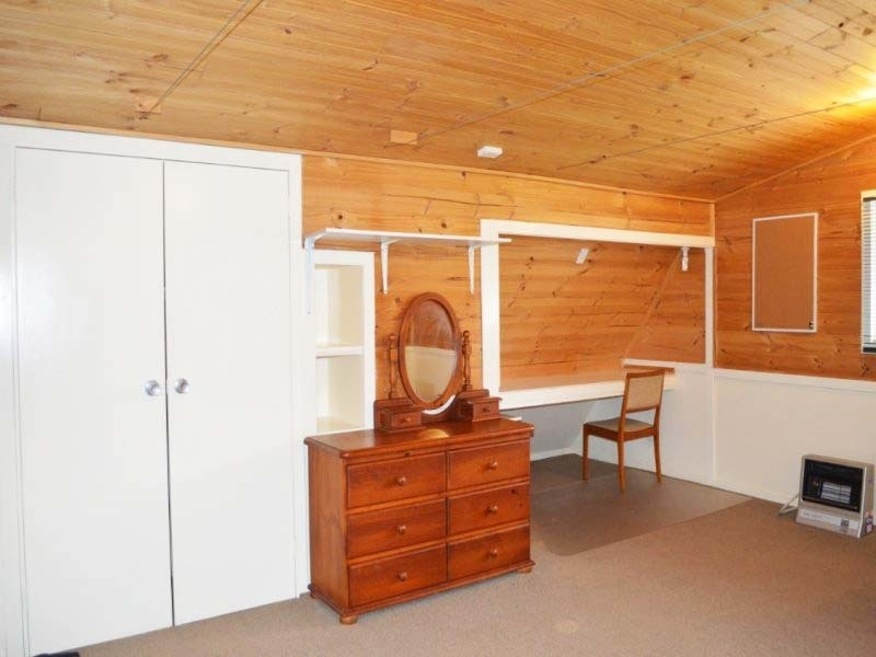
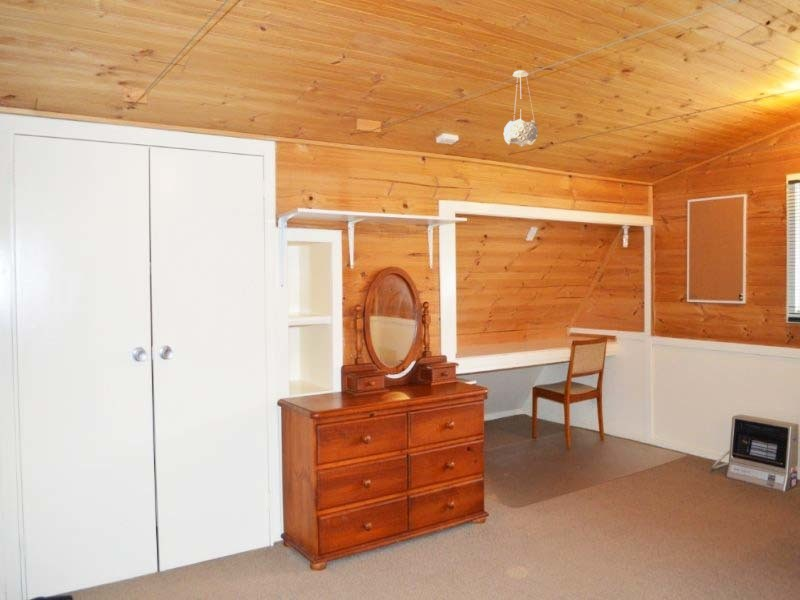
+ pendant light [502,69,539,148]
